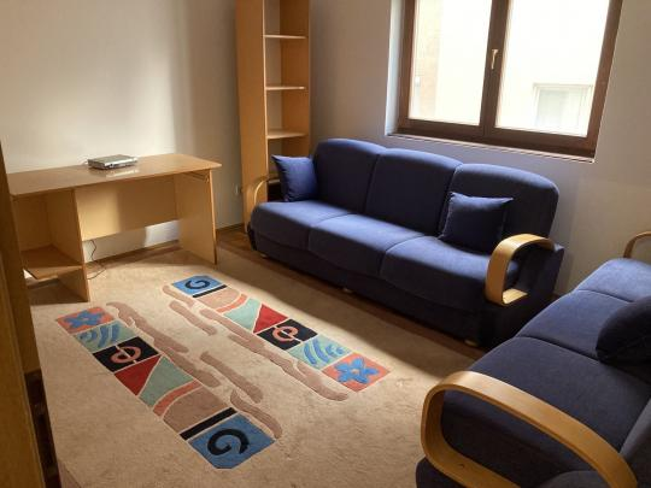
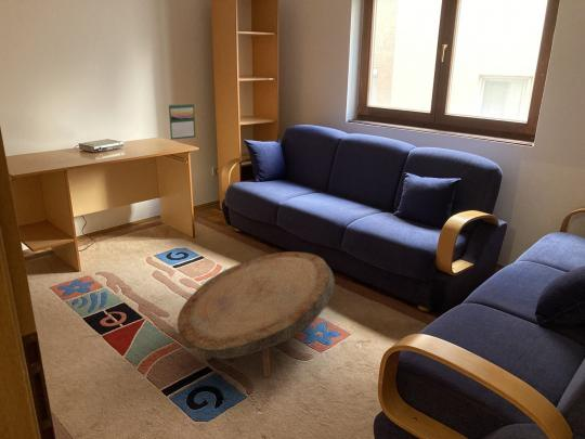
+ coffee table [177,250,336,378]
+ calendar [168,102,196,141]
